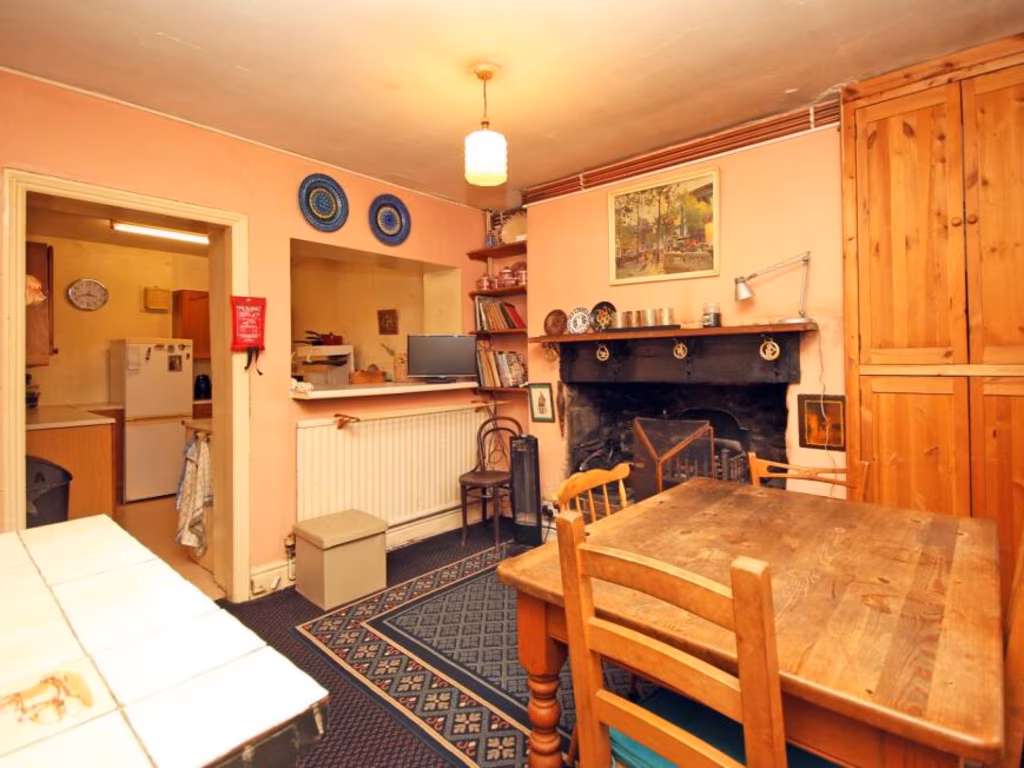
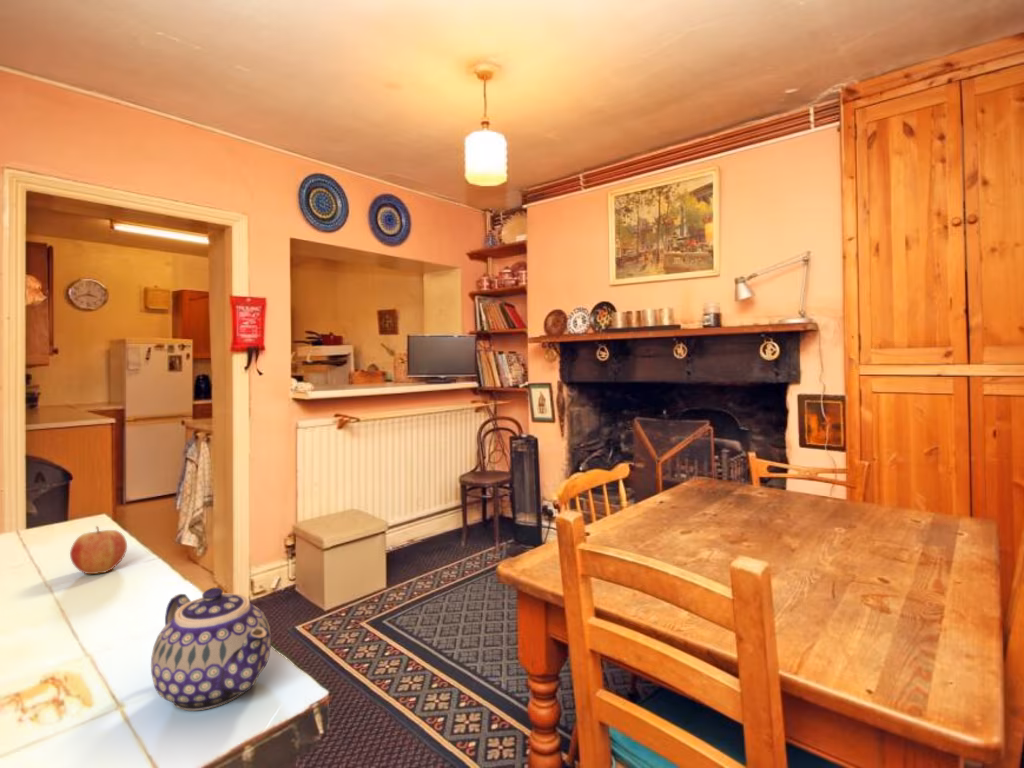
+ teapot [150,586,272,711]
+ fruit [69,525,128,575]
